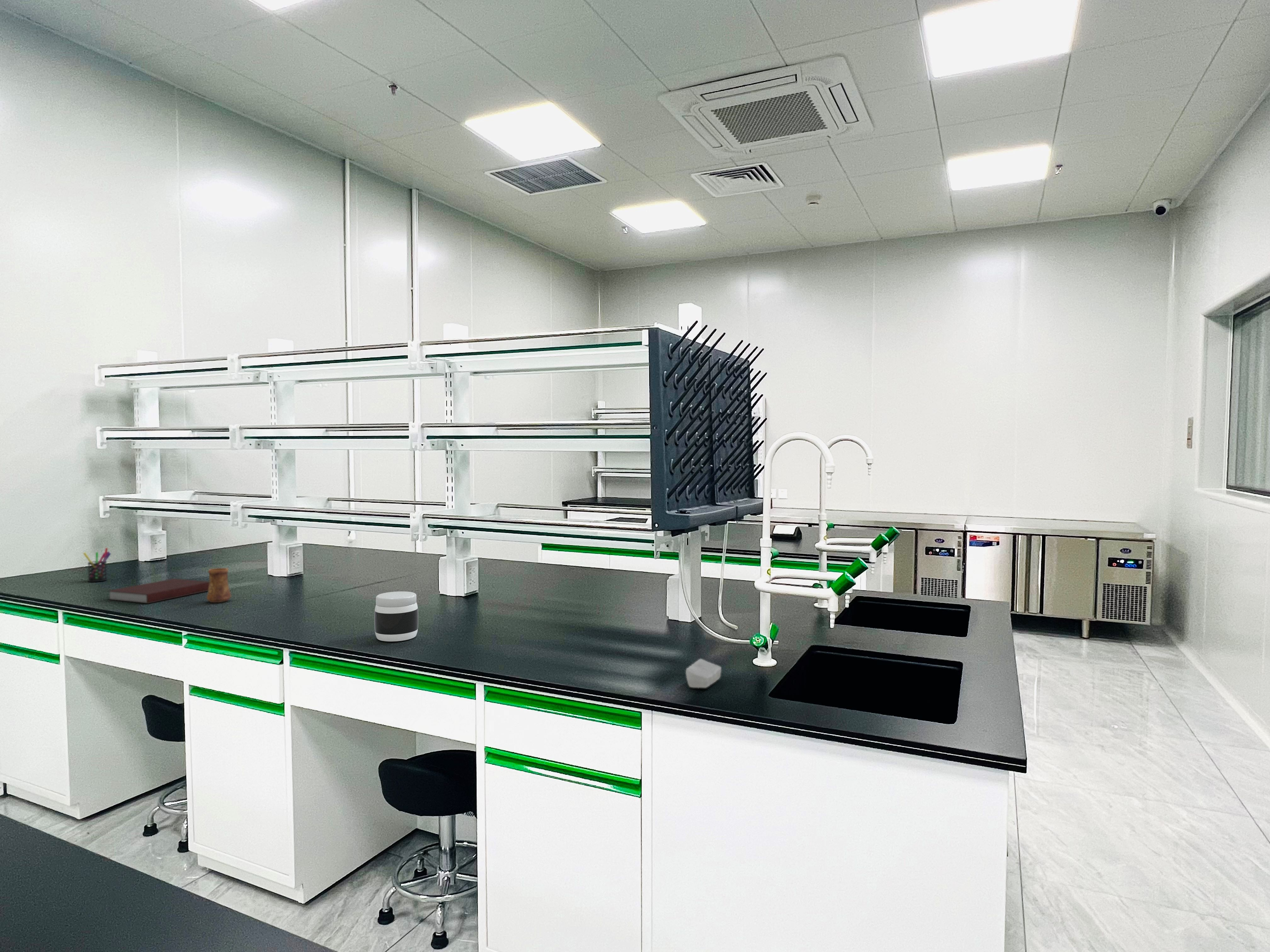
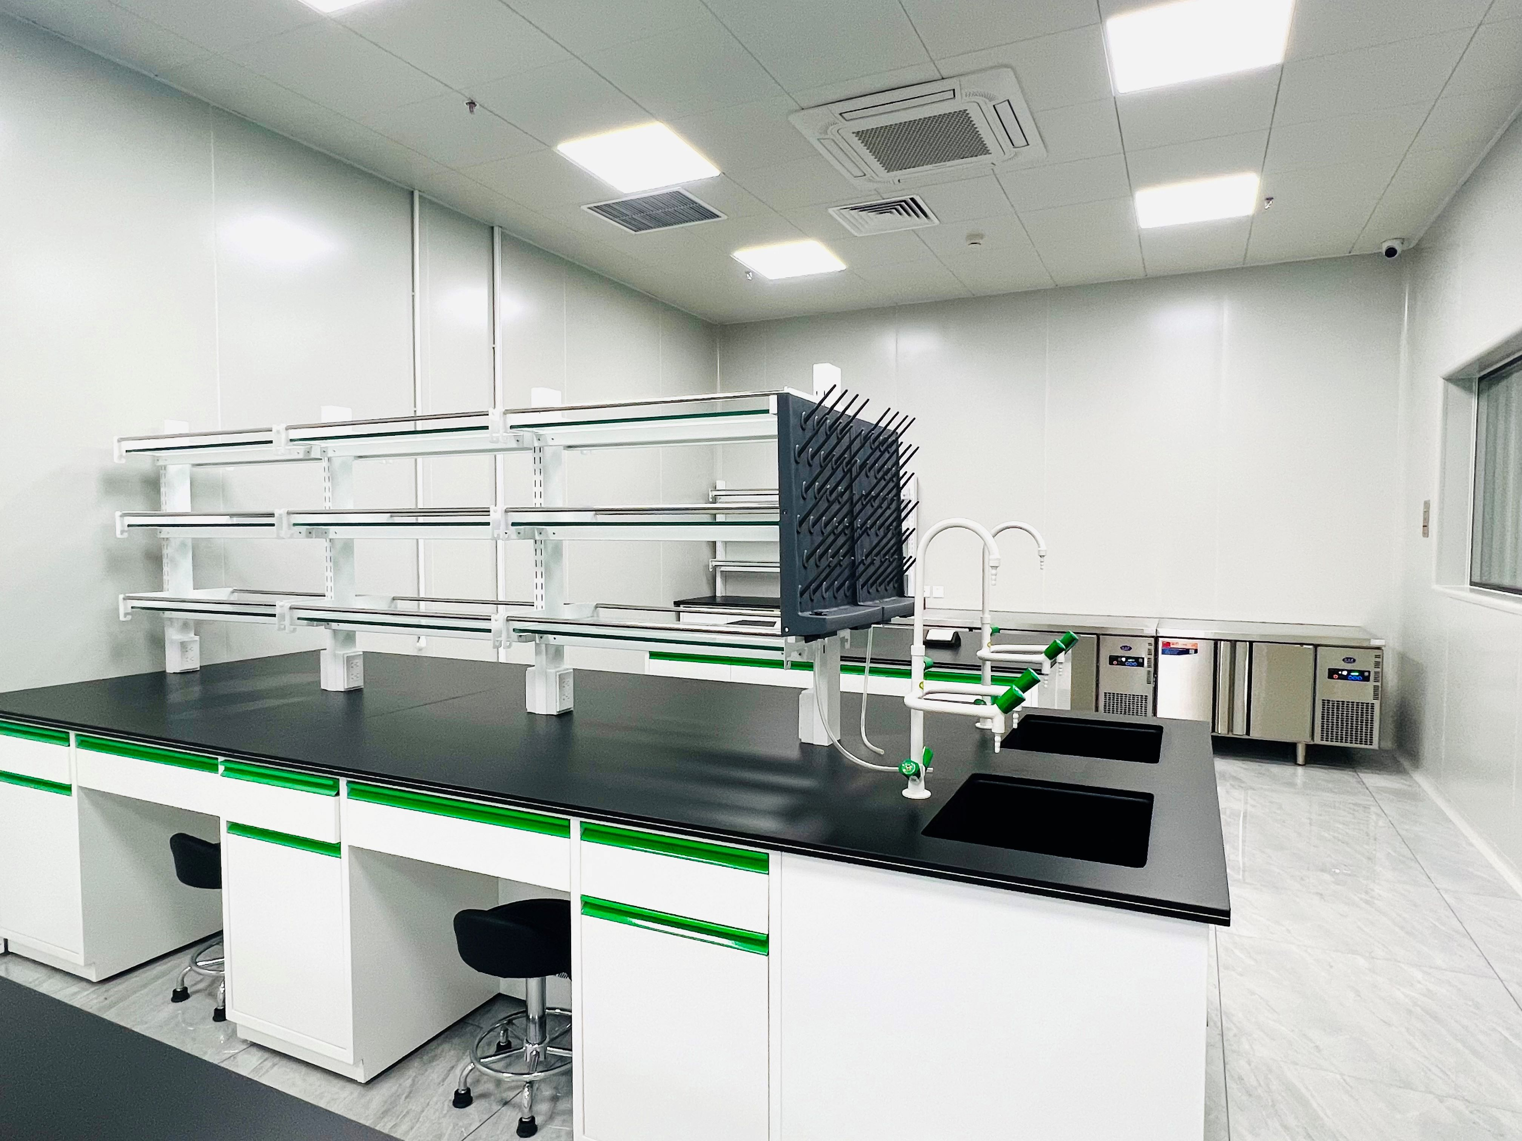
- soap bar [685,659,722,688]
- notebook [107,578,209,604]
- jar [374,591,419,642]
- cup [206,568,232,603]
- pen holder [83,547,111,582]
